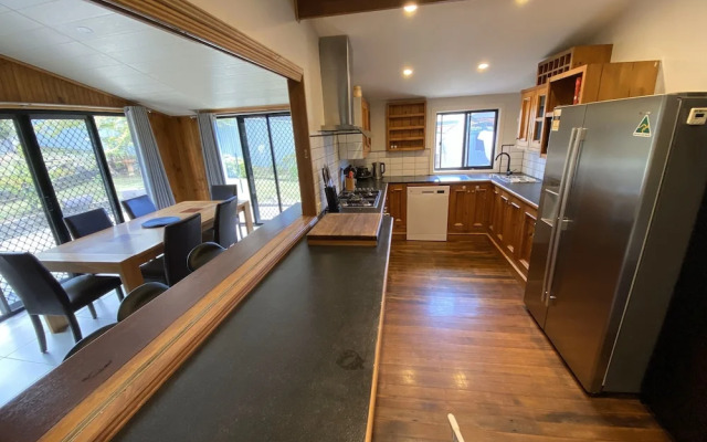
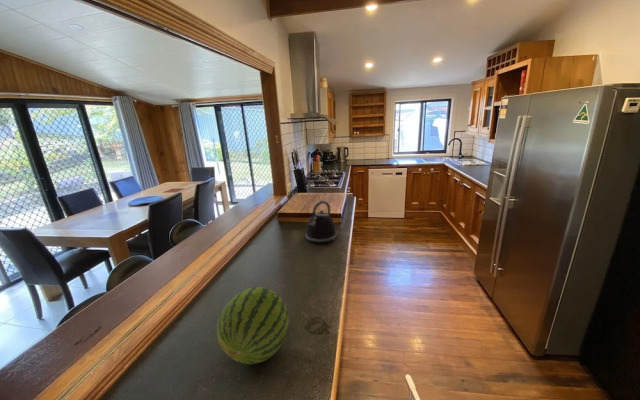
+ fruit [216,286,290,365]
+ kettle [305,200,338,245]
